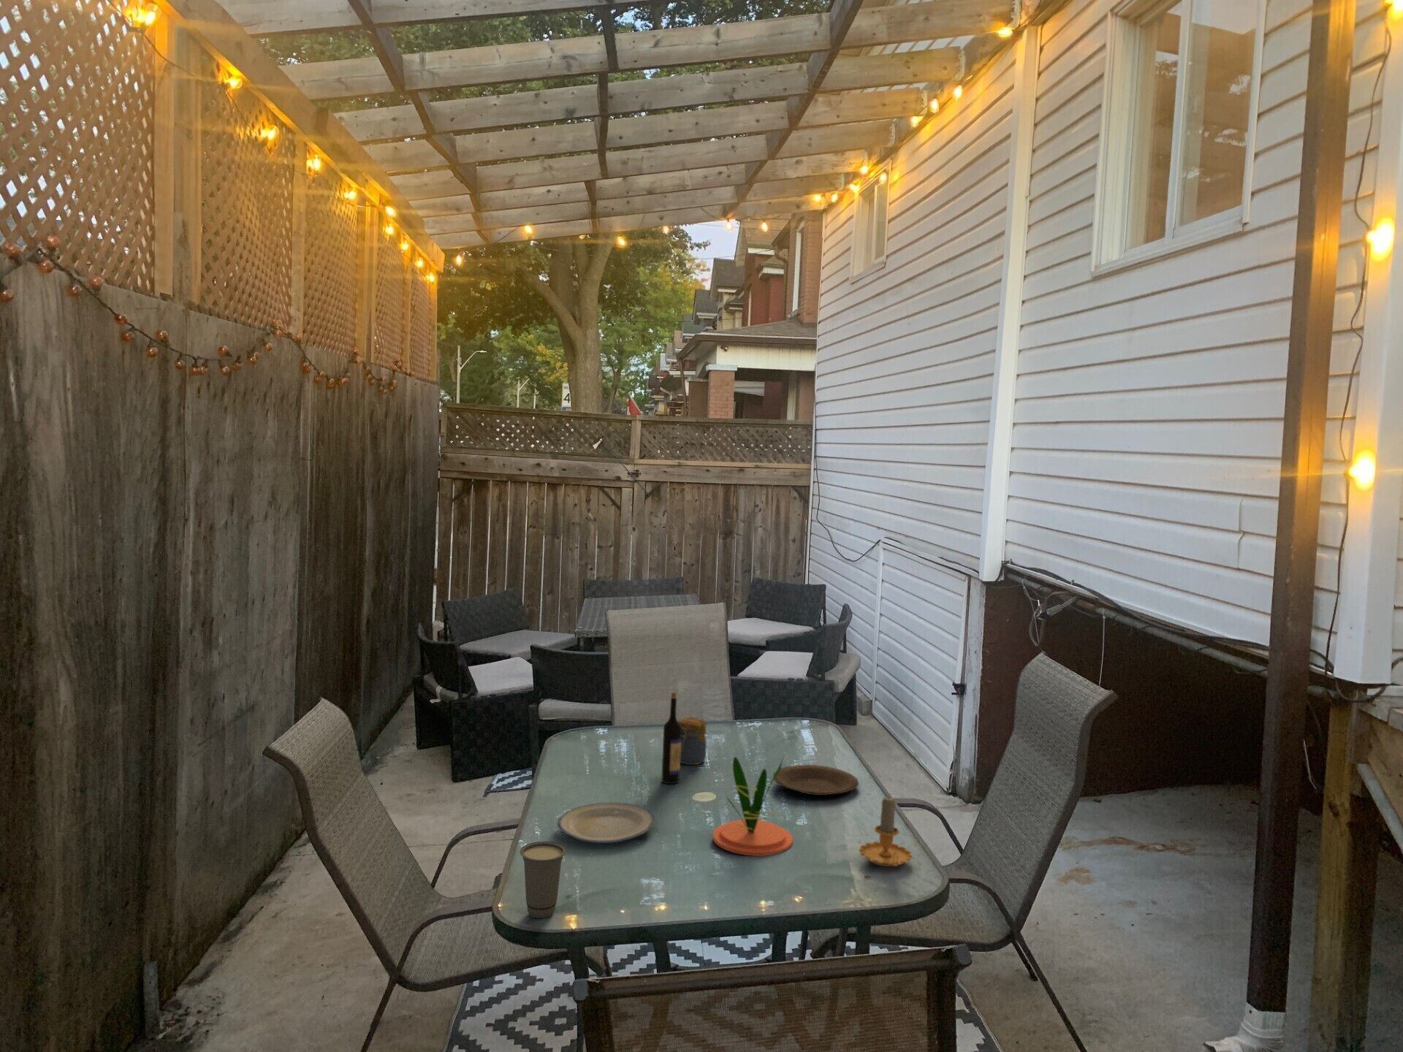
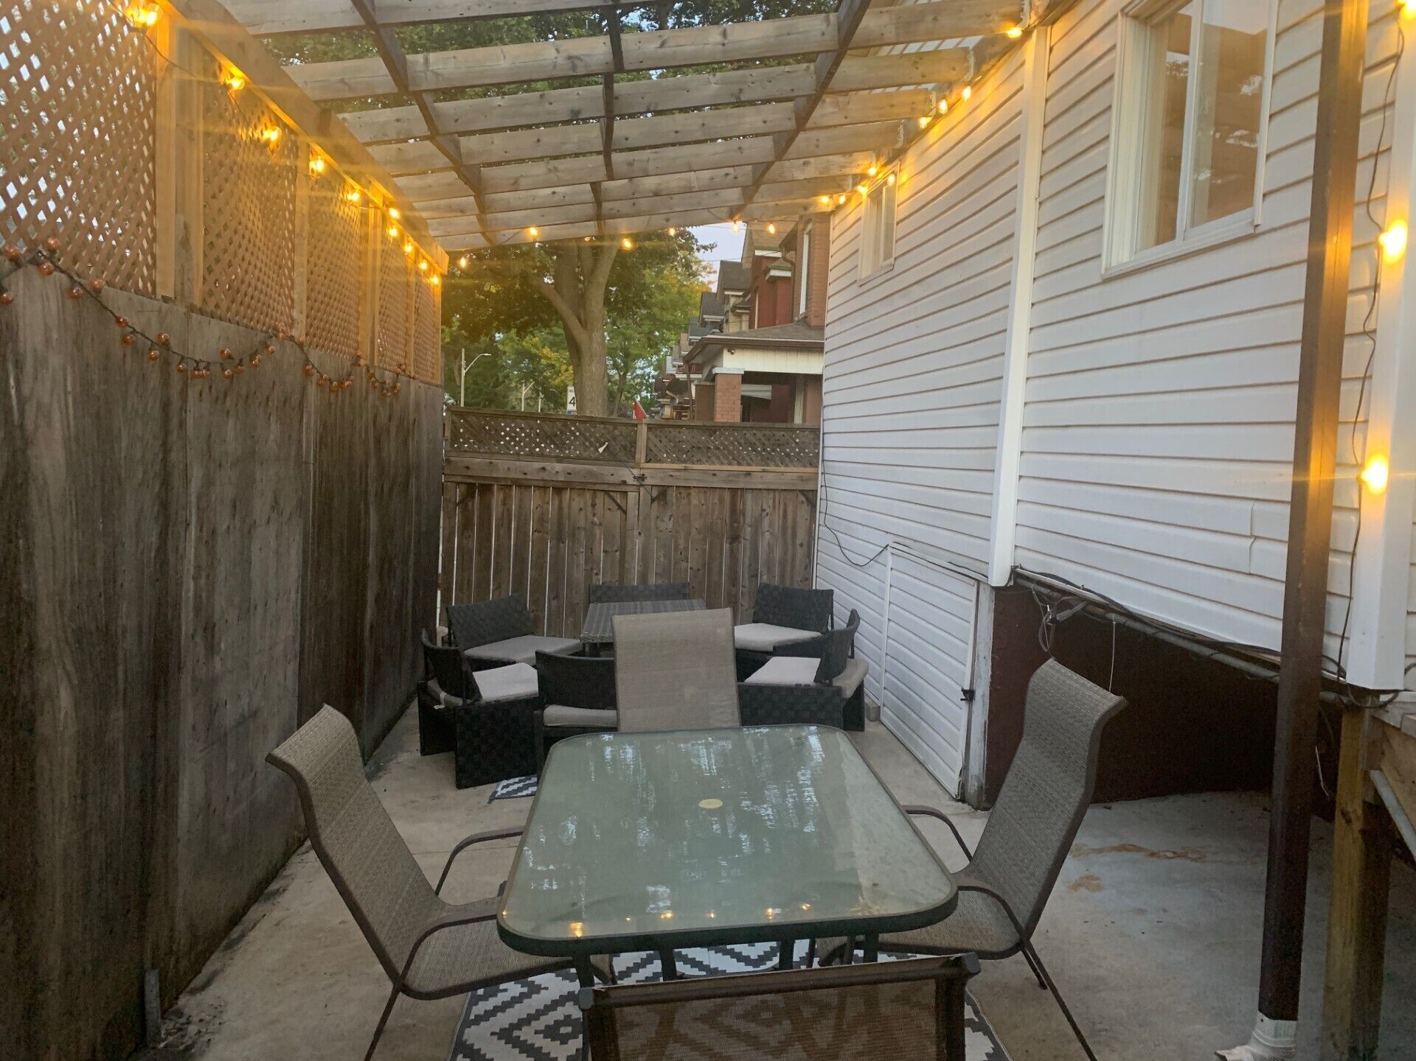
- jar [677,717,707,766]
- plate [557,801,655,844]
- cup [519,841,567,919]
- plant [711,754,793,856]
- wine bottle [661,691,682,785]
- candle [858,795,913,867]
- plate [772,765,859,797]
